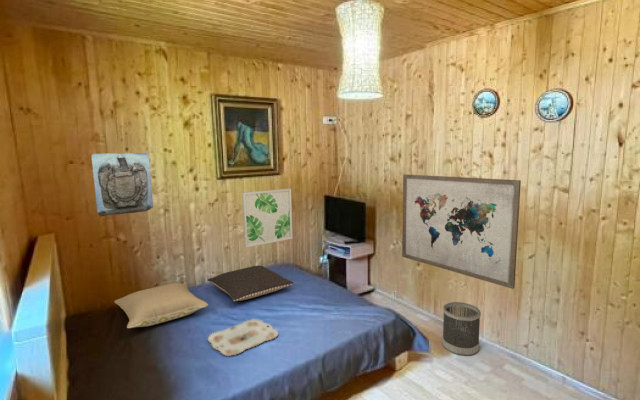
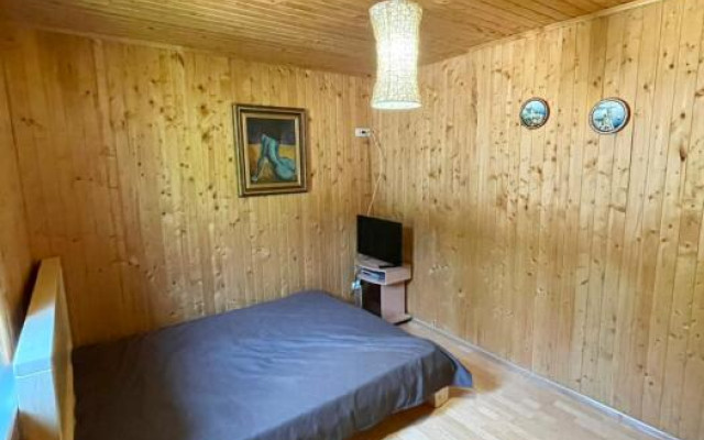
- pillow [113,282,209,329]
- serving tray [207,318,279,357]
- wall sculpture [91,152,154,217]
- pillow [207,264,295,302]
- wall art [241,188,294,248]
- wastebasket [441,301,482,357]
- wall art [401,173,522,290]
